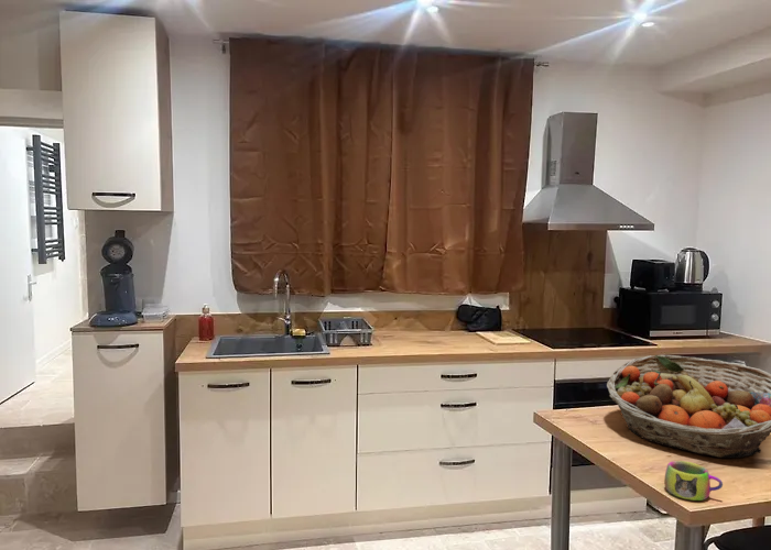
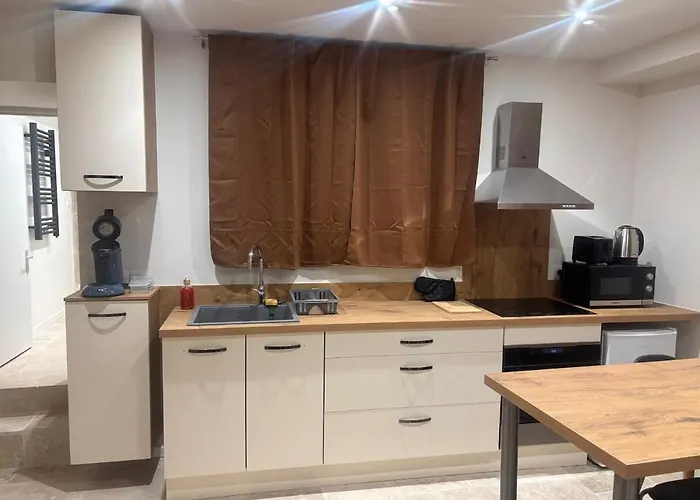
- fruit basket [606,354,771,459]
- mug [663,460,724,502]
